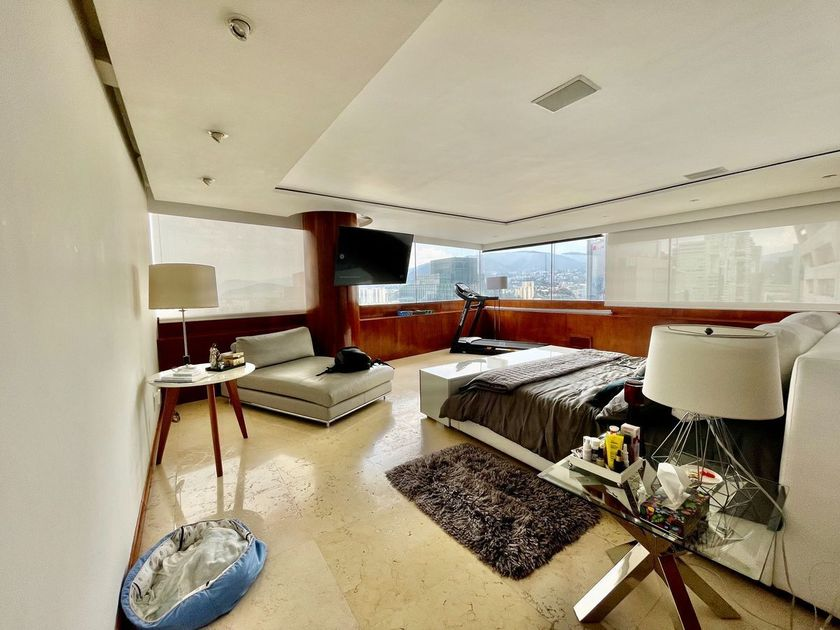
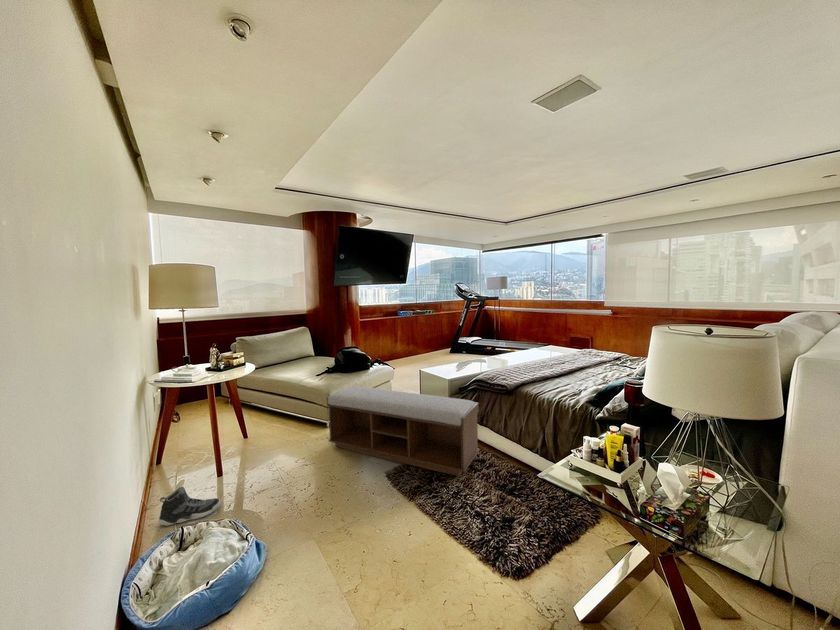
+ sneaker [158,486,222,527]
+ bench [326,385,480,477]
